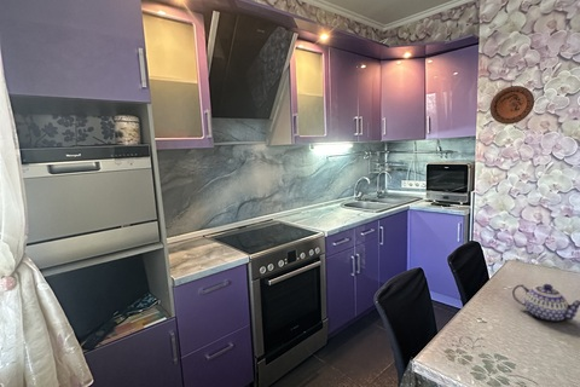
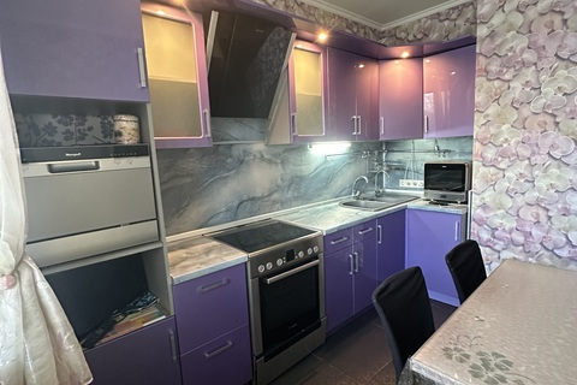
- decorative plate [488,85,535,126]
- teapot [511,283,580,323]
